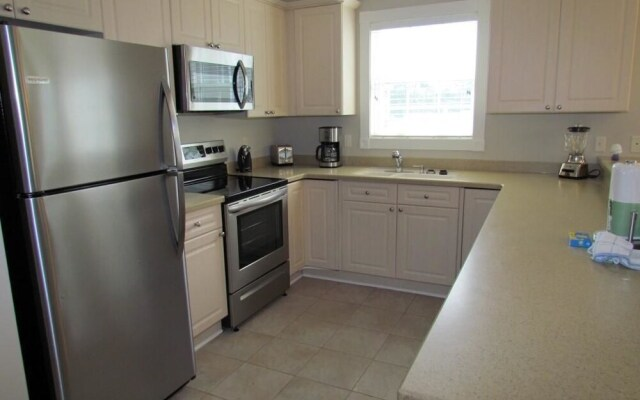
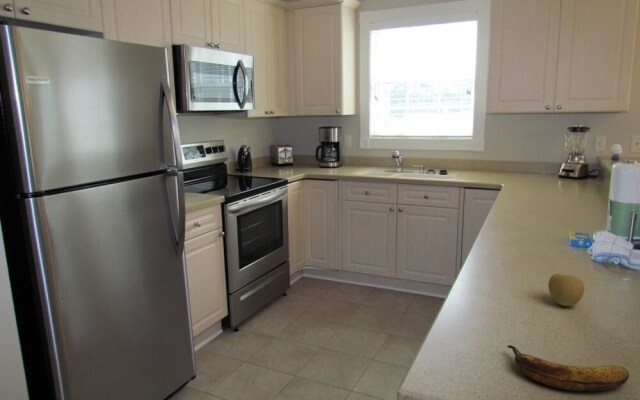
+ apple [547,272,585,307]
+ banana [506,344,630,392]
